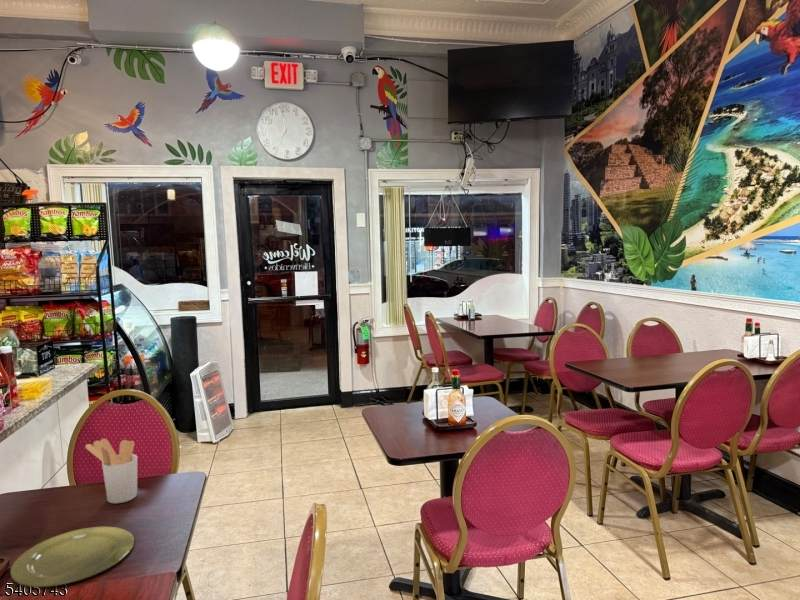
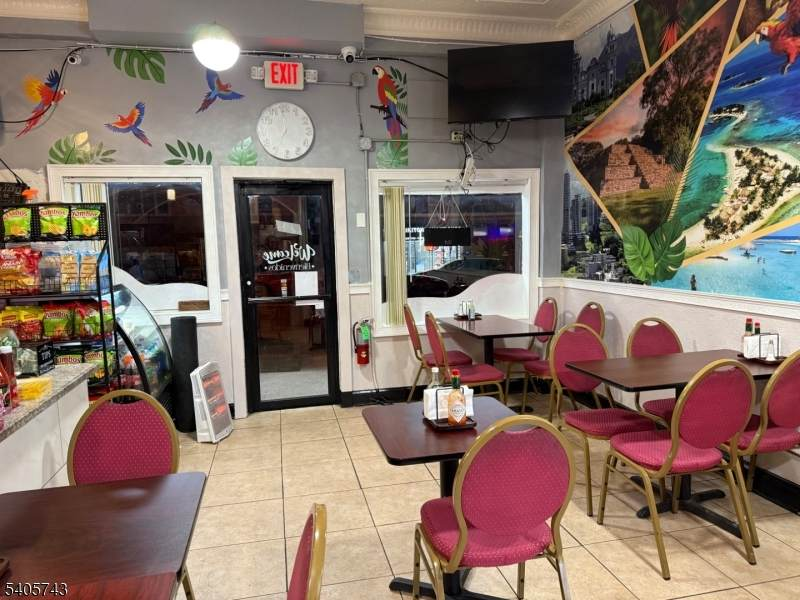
- utensil holder [84,438,138,504]
- plate [10,526,135,588]
